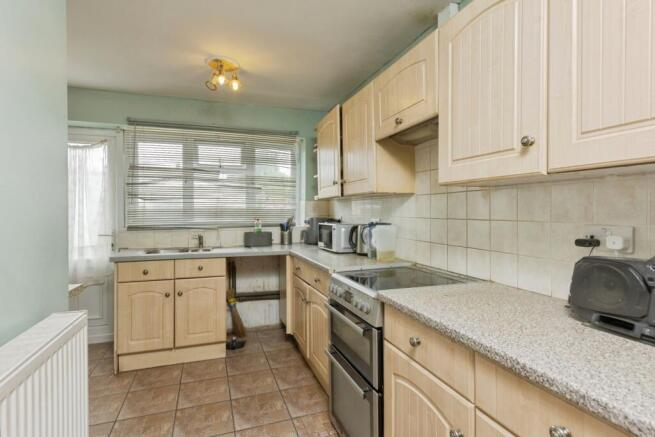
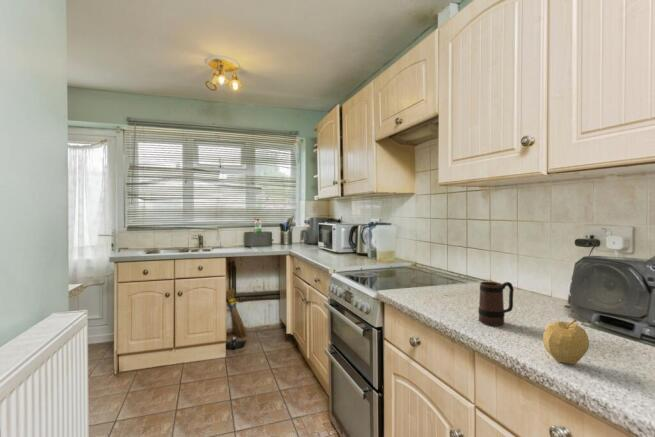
+ fruit [542,318,590,365]
+ mug [477,281,515,327]
